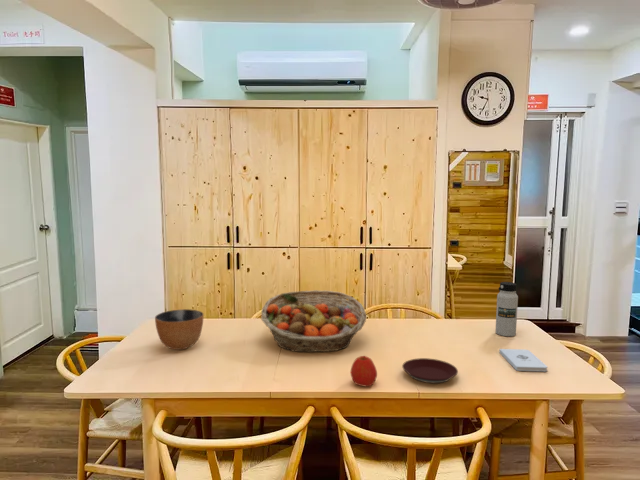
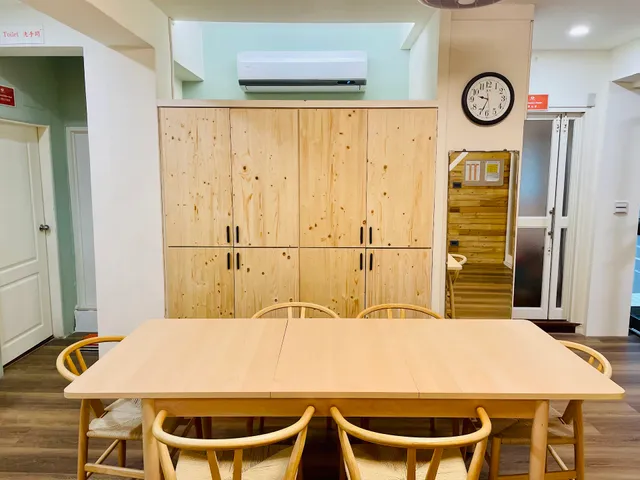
- notepad [498,348,548,372]
- water bottle [494,281,519,337]
- plate [401,357,459,384]
- apple [350,355,378,387]
- bowl [154,308,204,351]
- fruit basket [260,289,367,353]
